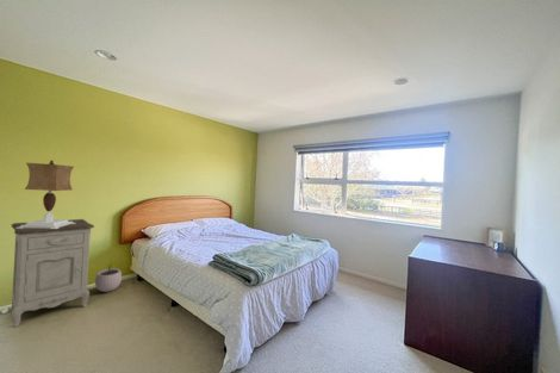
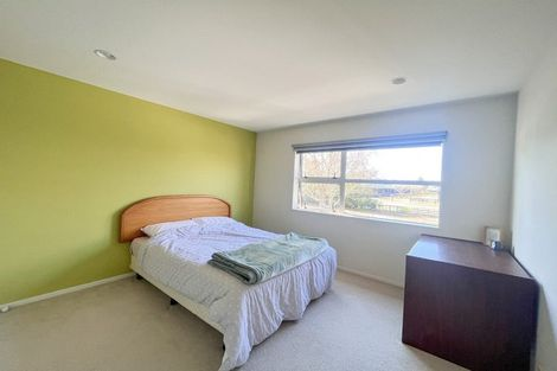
- table lamp [15,160,75,229]
- nightstand [11,218,95,328]
- plant pot [94,262,123,293]
